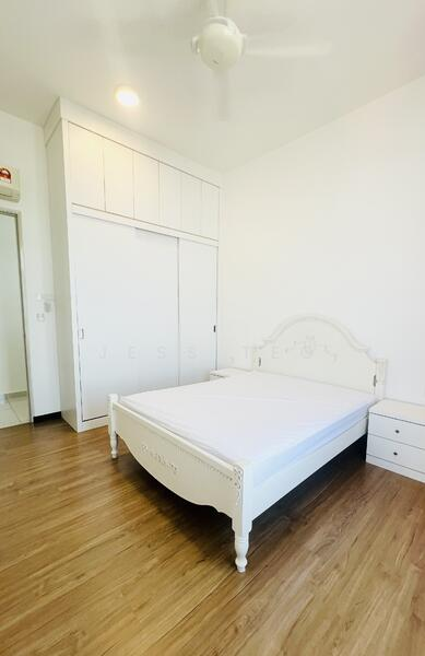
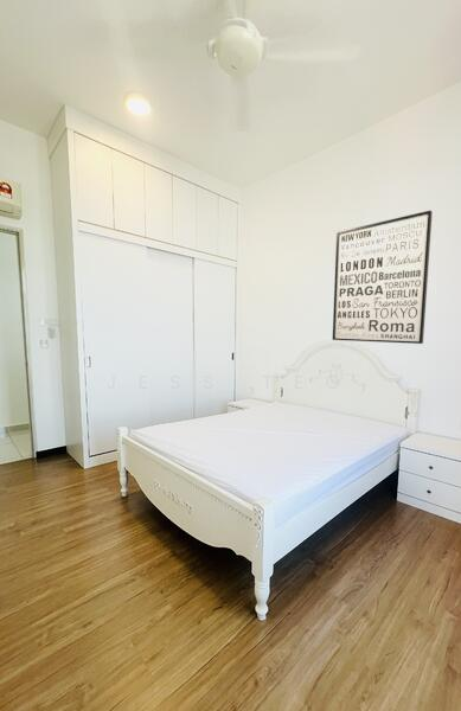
+ wall art [332,210,434,345]
